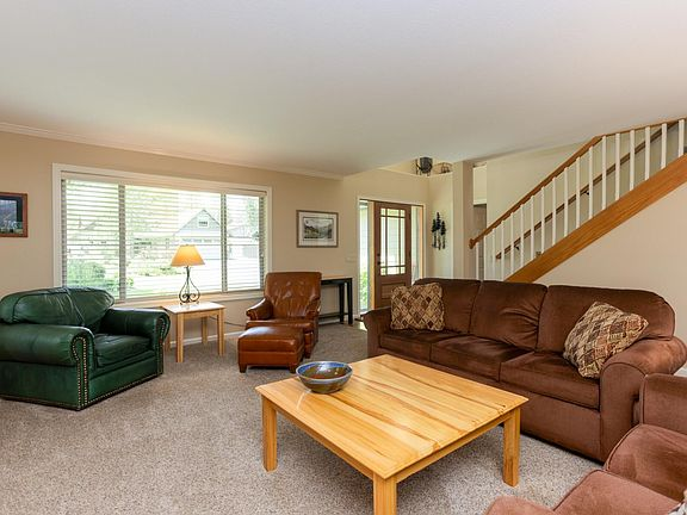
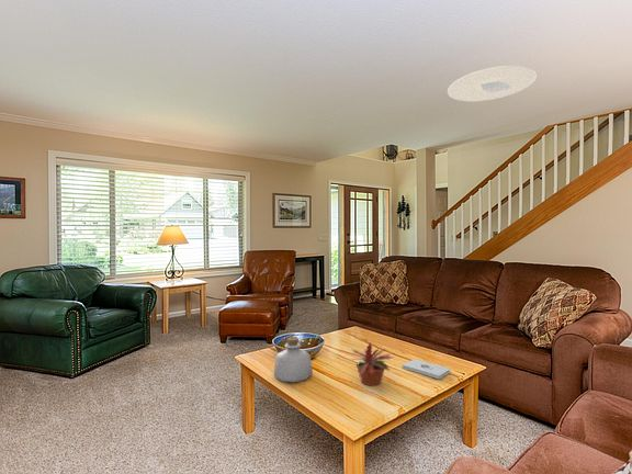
+ notepad [402,359,451,380]
+ bottle [272,336,314,384]
+ potted plant [350,342,393,386]
+ ceiling light [447,65,538,102]
